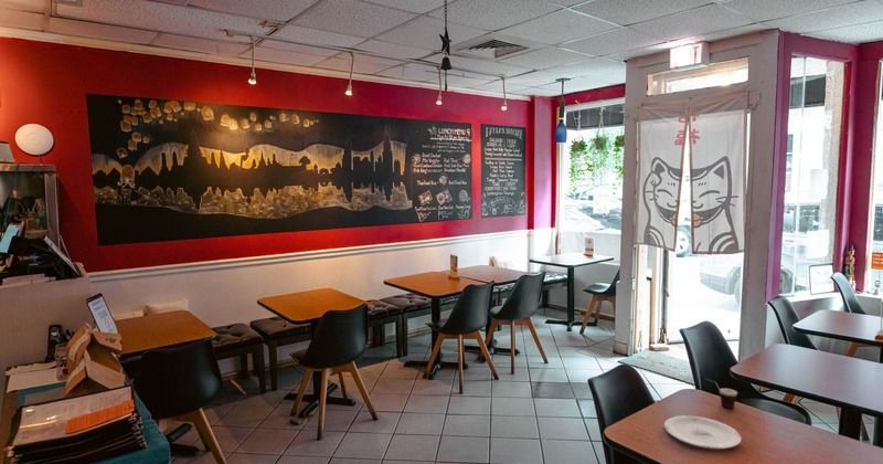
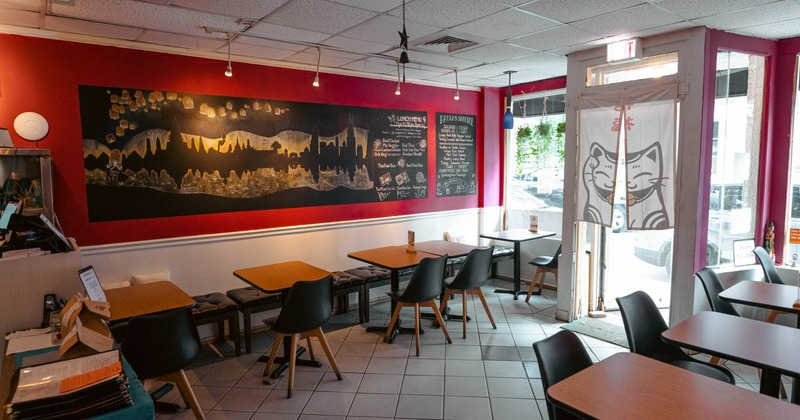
- plate [663,414,743,451]
- cup [704,377,738,410]
